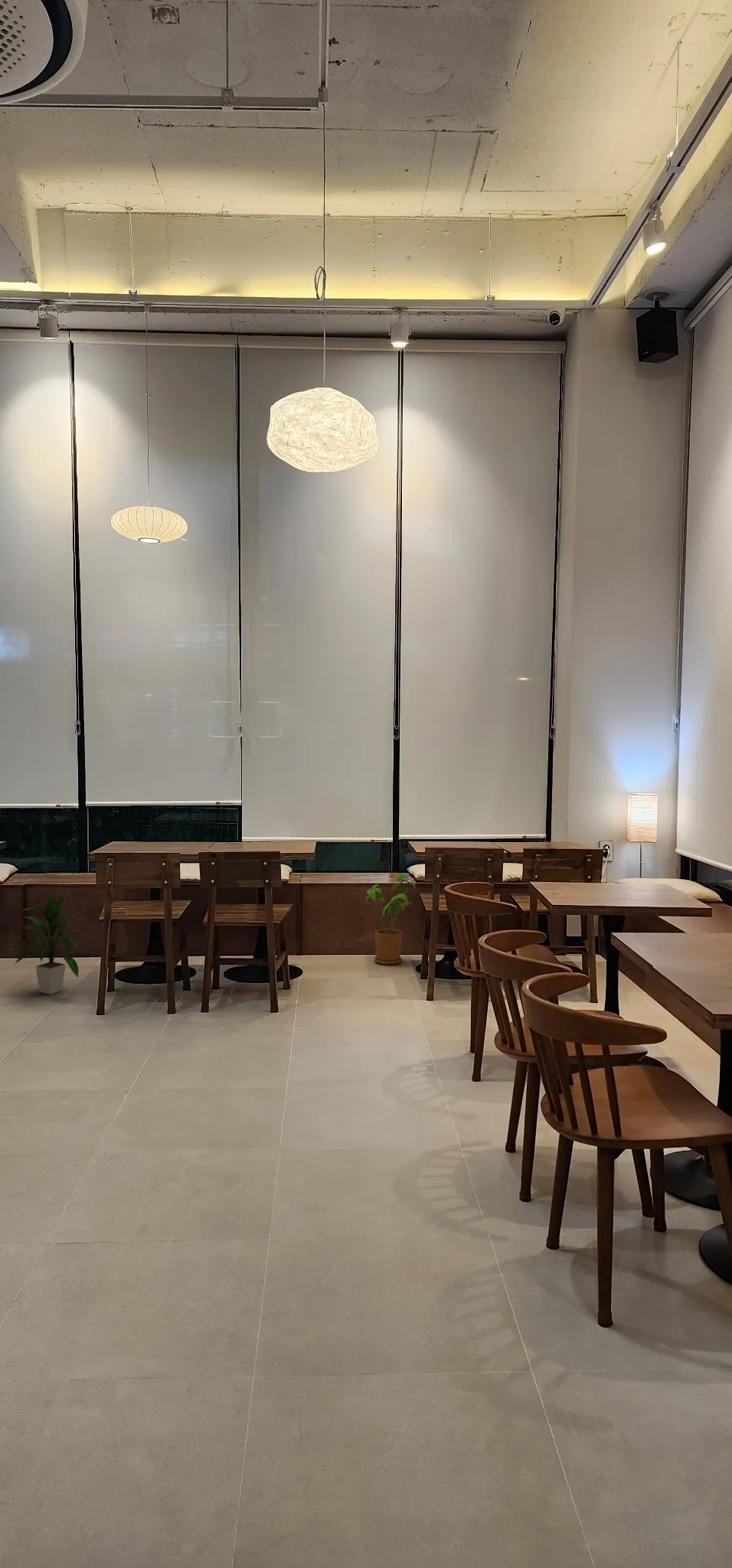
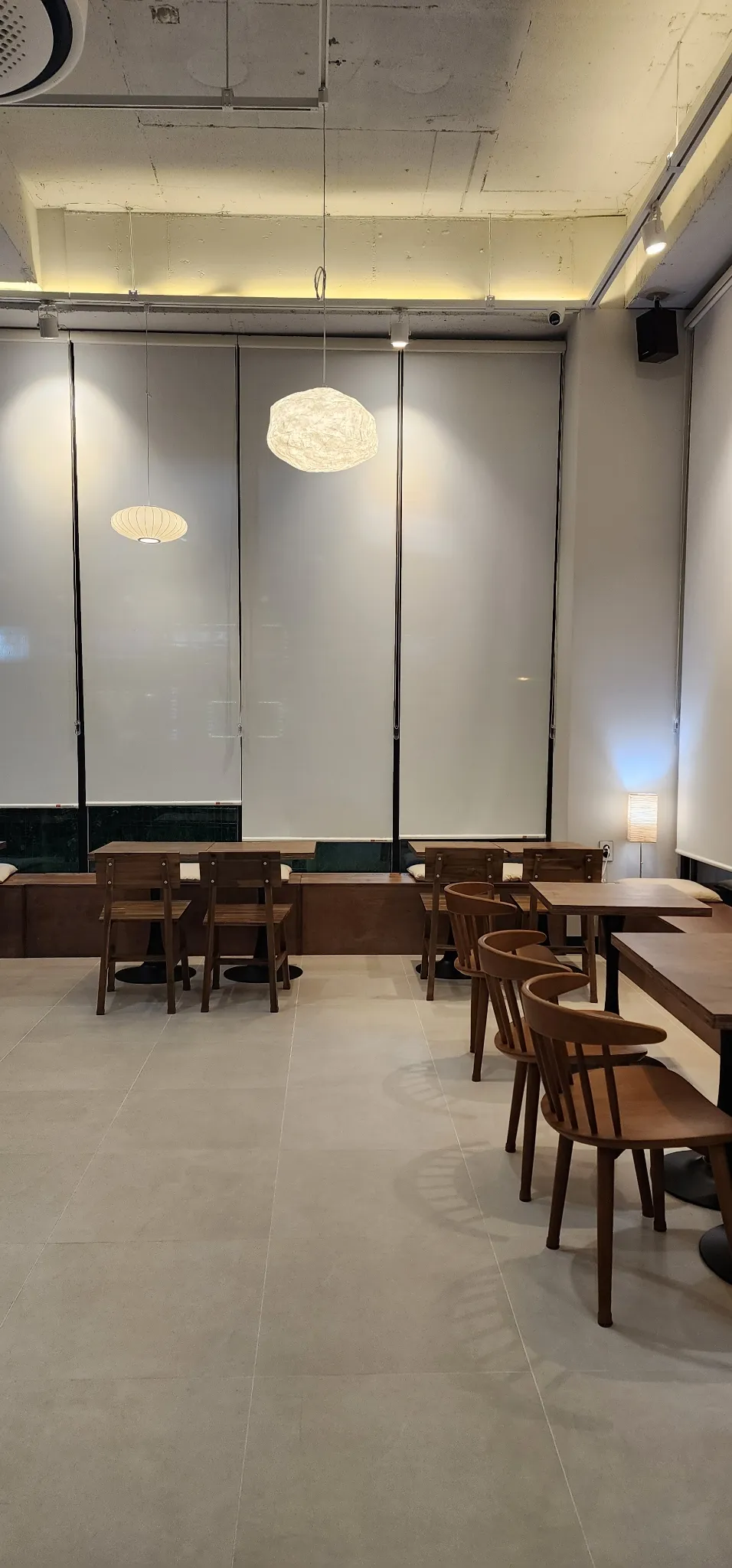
- indoor plant [5,889,87,995]
- house plant [365,873,417,965]
